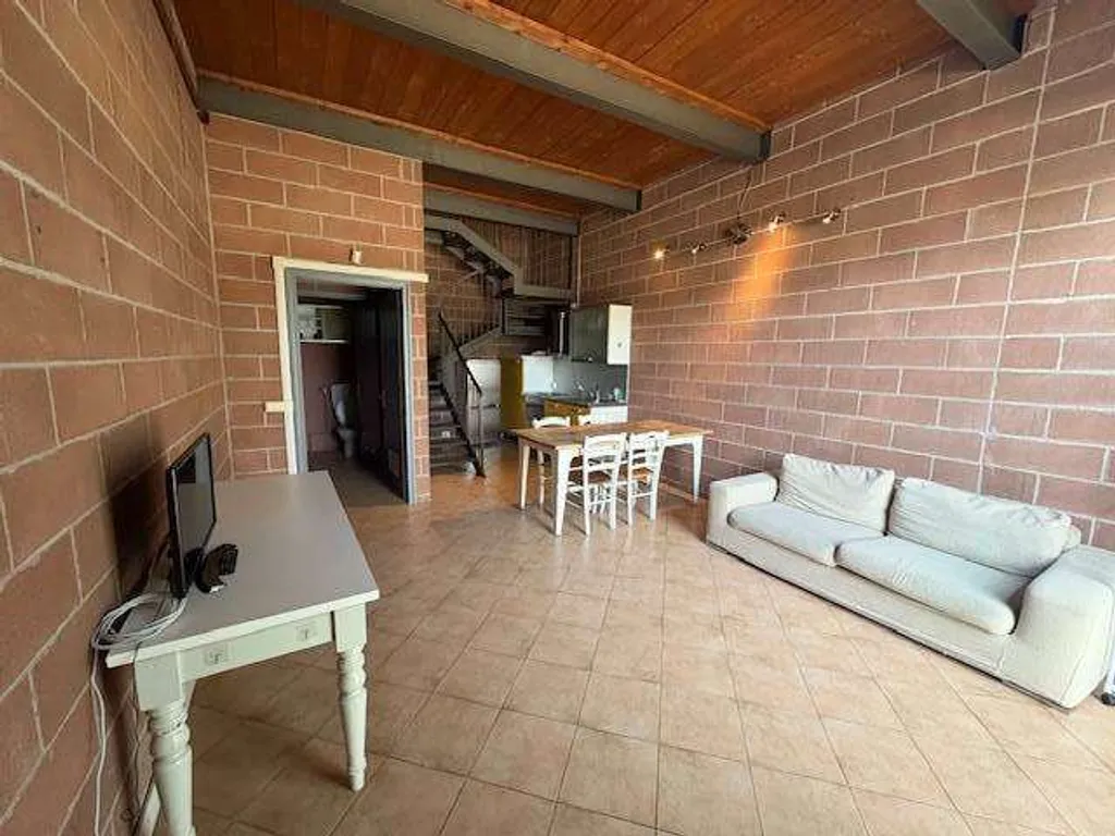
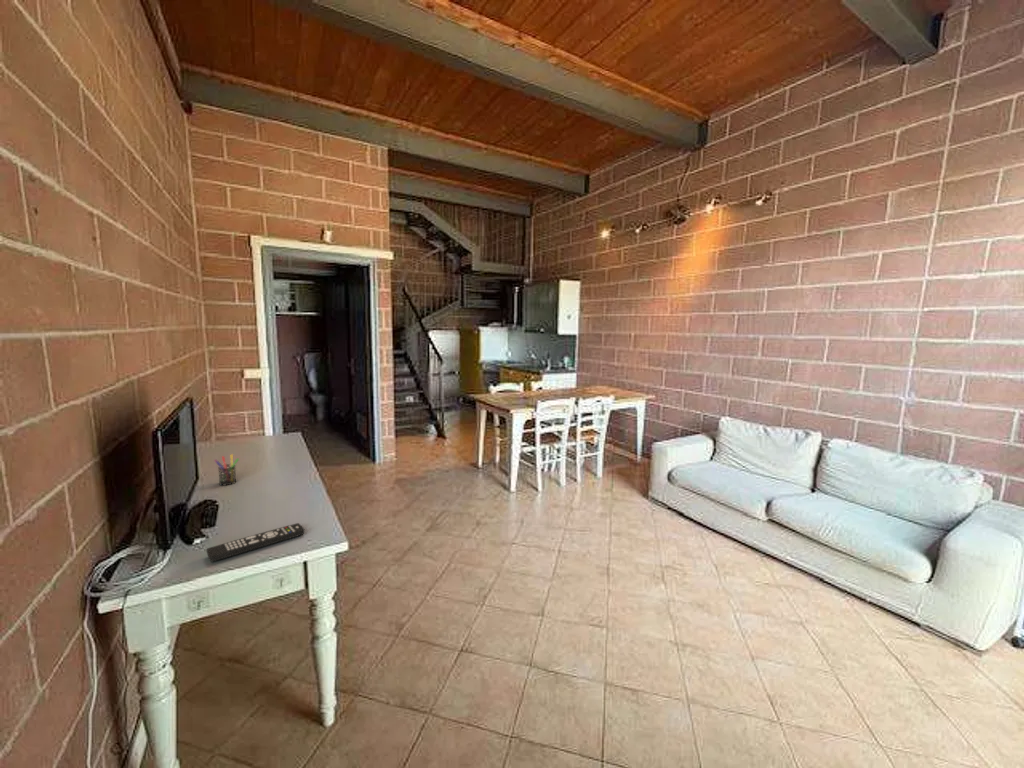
+ pen holder [213,453,240,487]
+ remote control [205,522,306,563]
